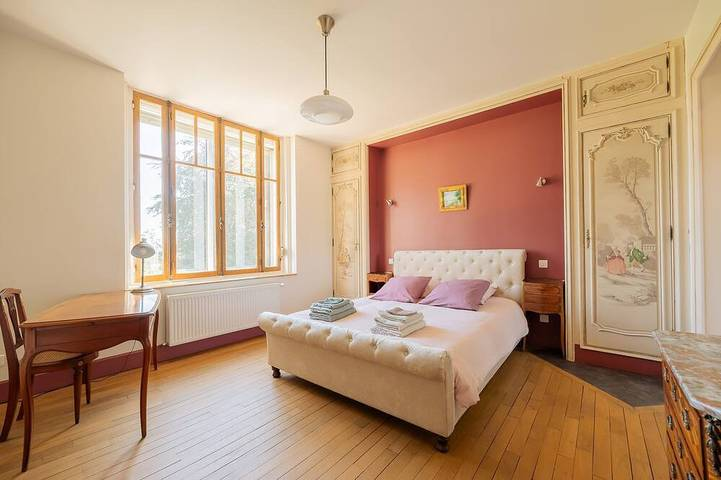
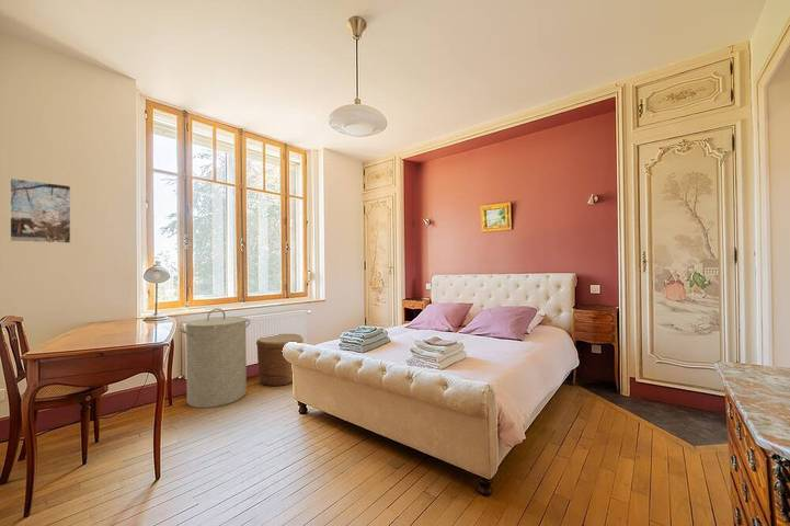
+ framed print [9,176,72,244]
+ basket [255,333,305,388]
+ laundry hamper [179,308,251,409]
